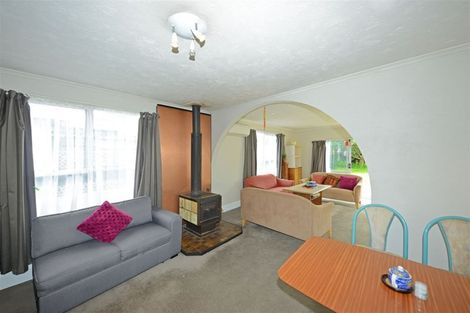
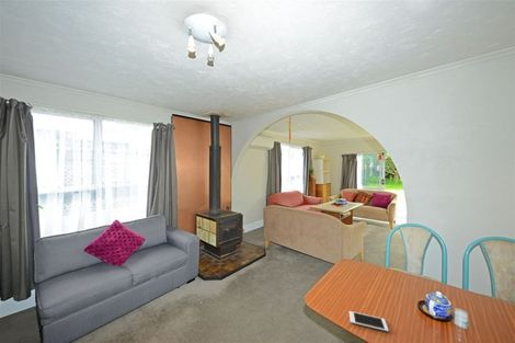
+ cell phone [348,310,390,332]
